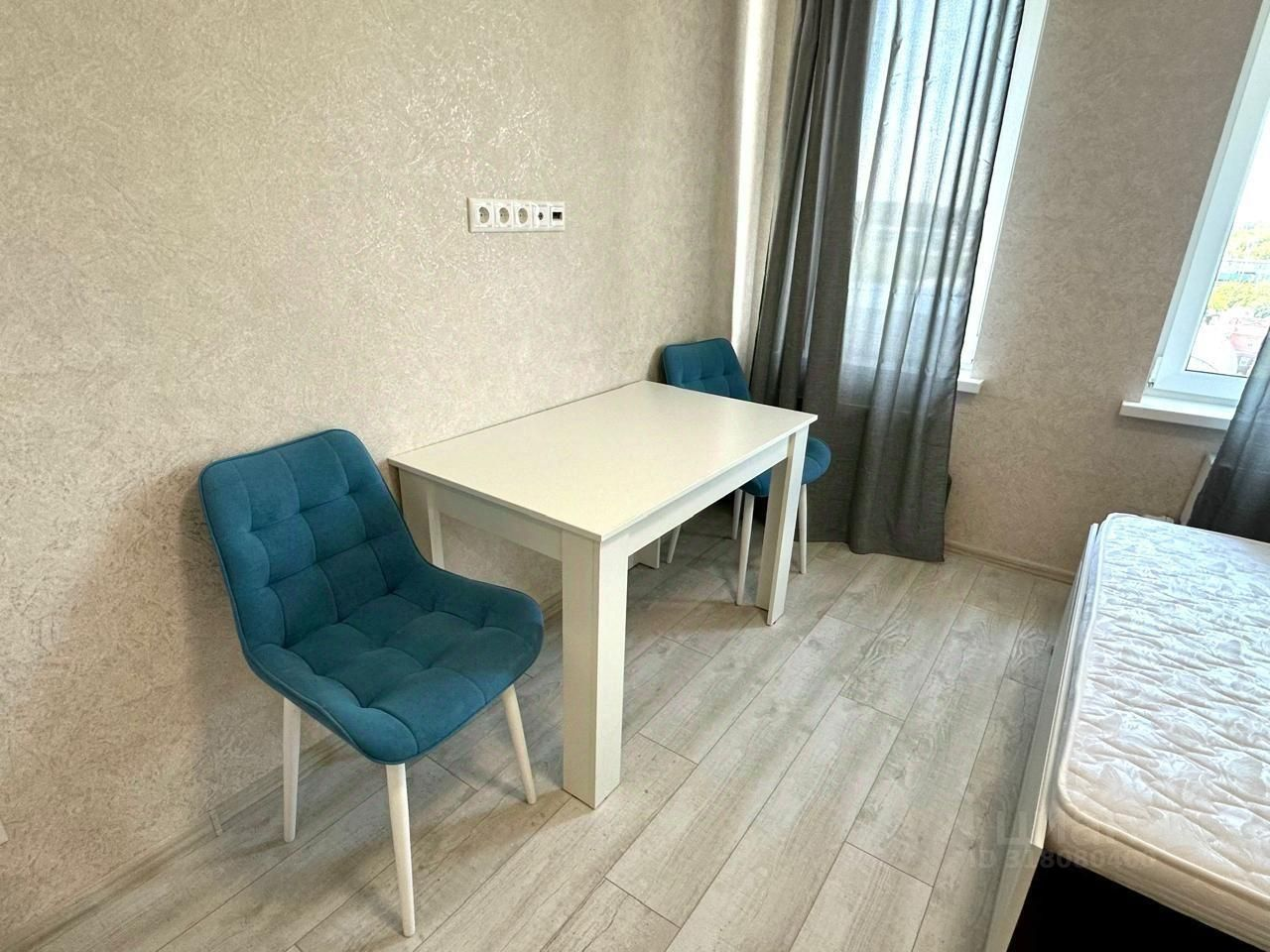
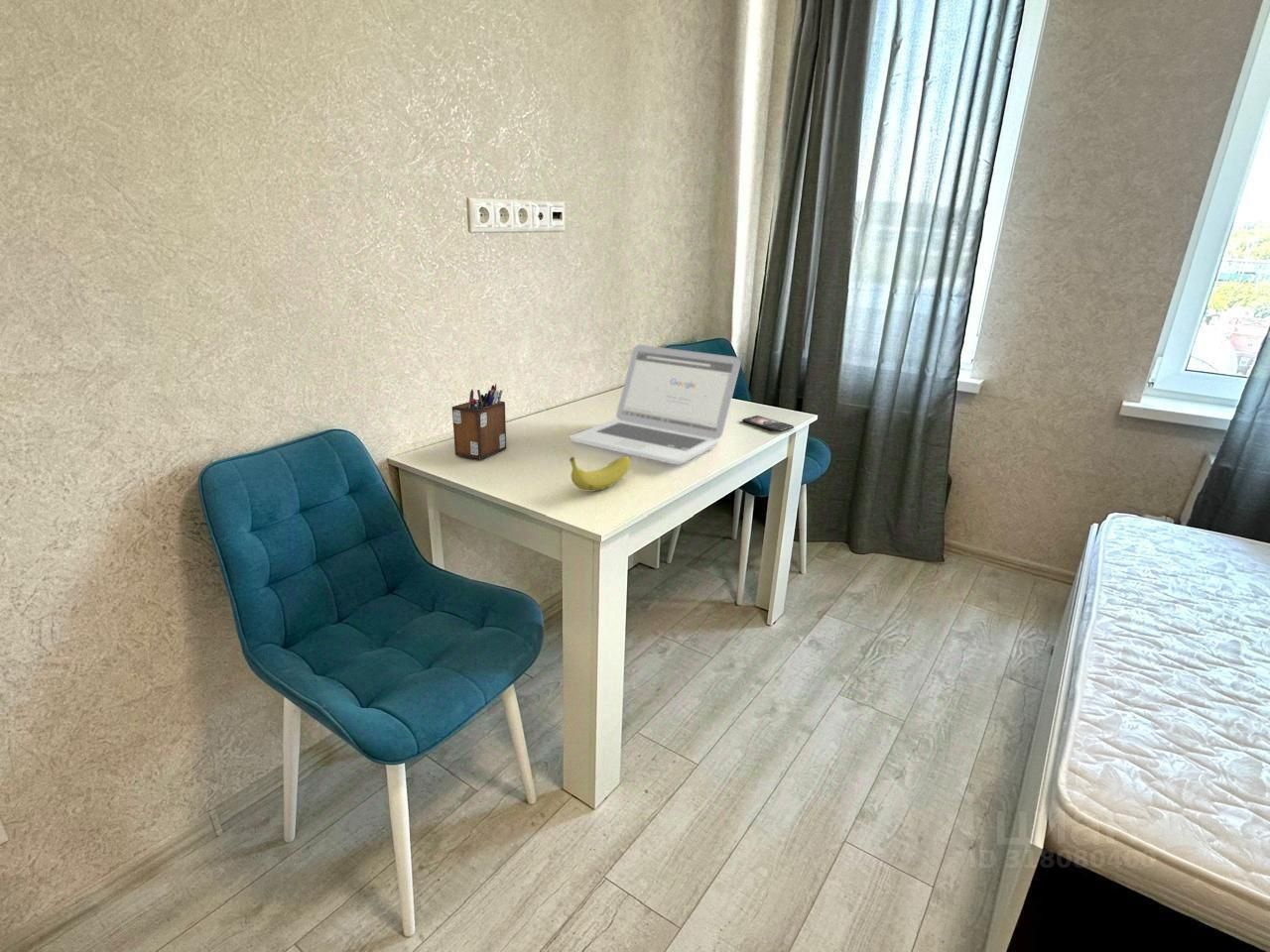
+ smartphone [741,415,795,433]
+ desk organizer [451,383,507,460]
+ laptop [569,344,741,465]
+ fruit [569,455,631,493]
